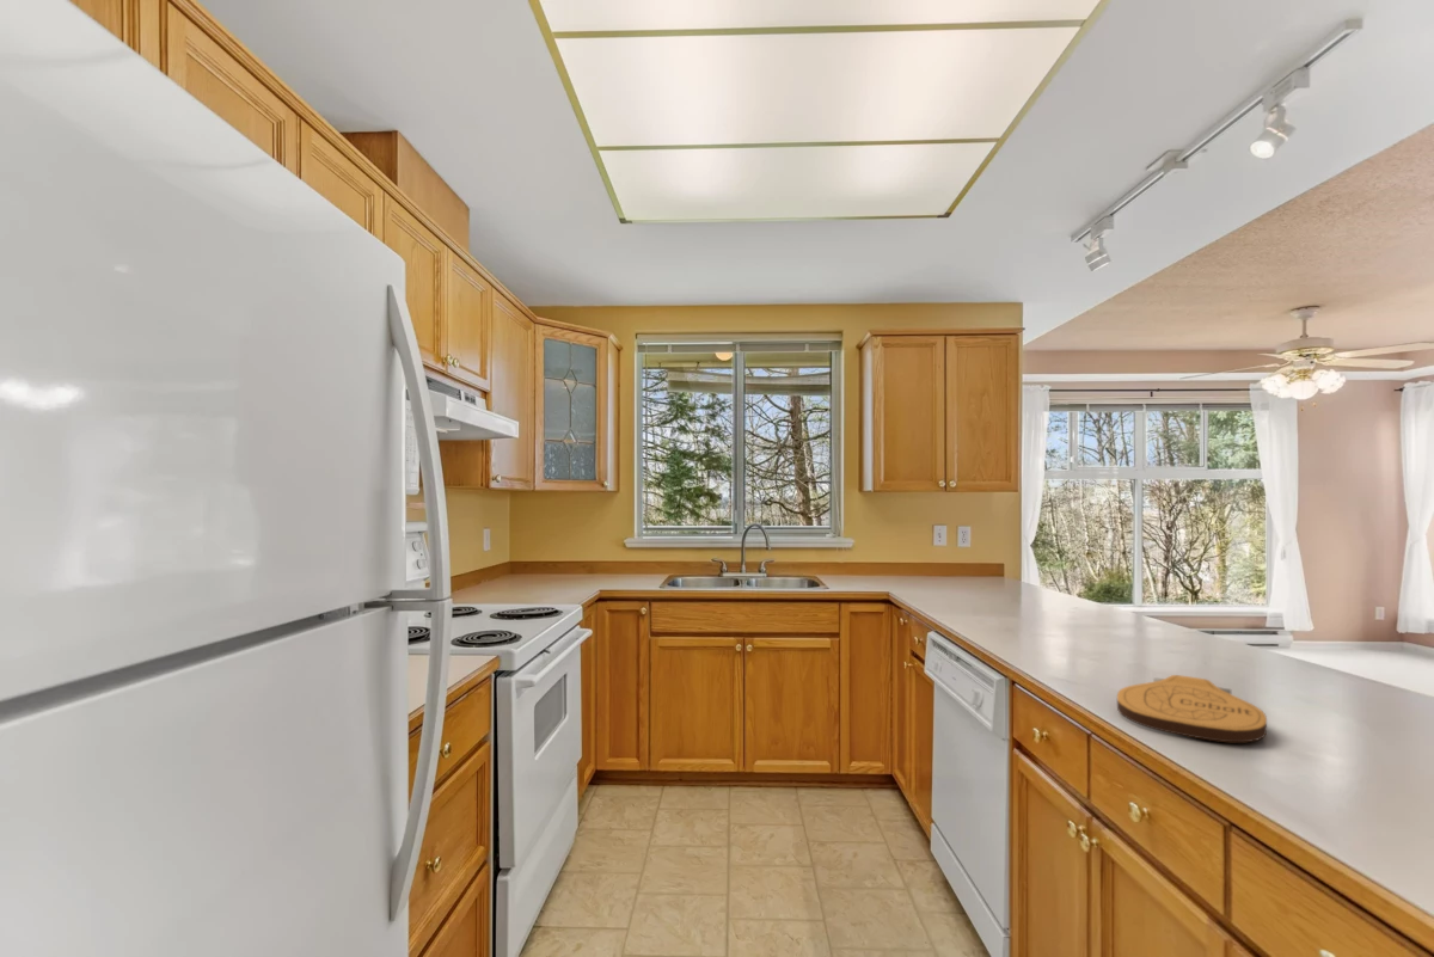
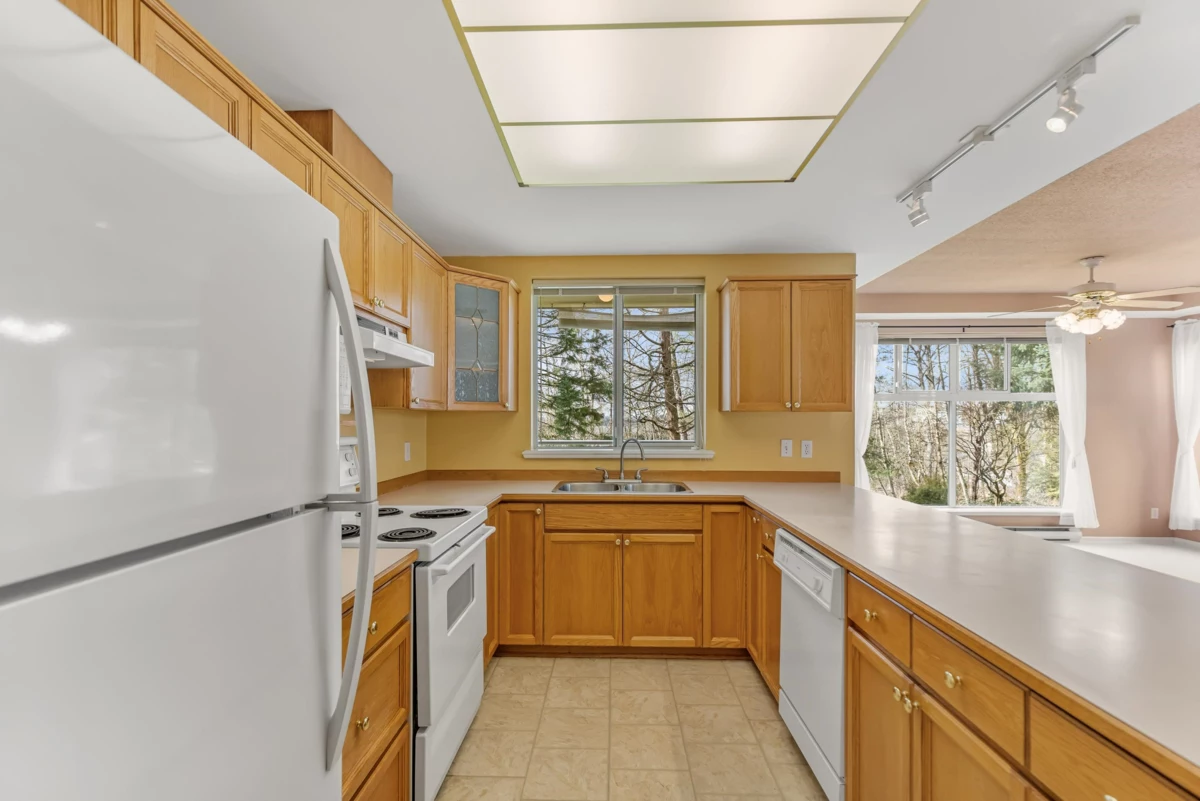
- key chain [1116,674,1268,743]
